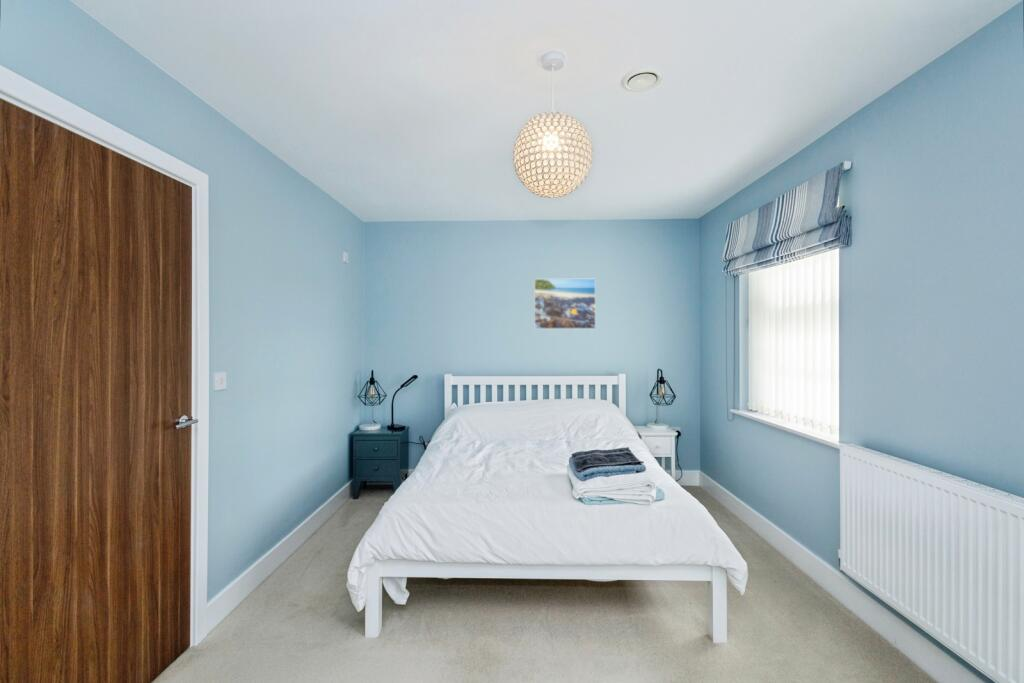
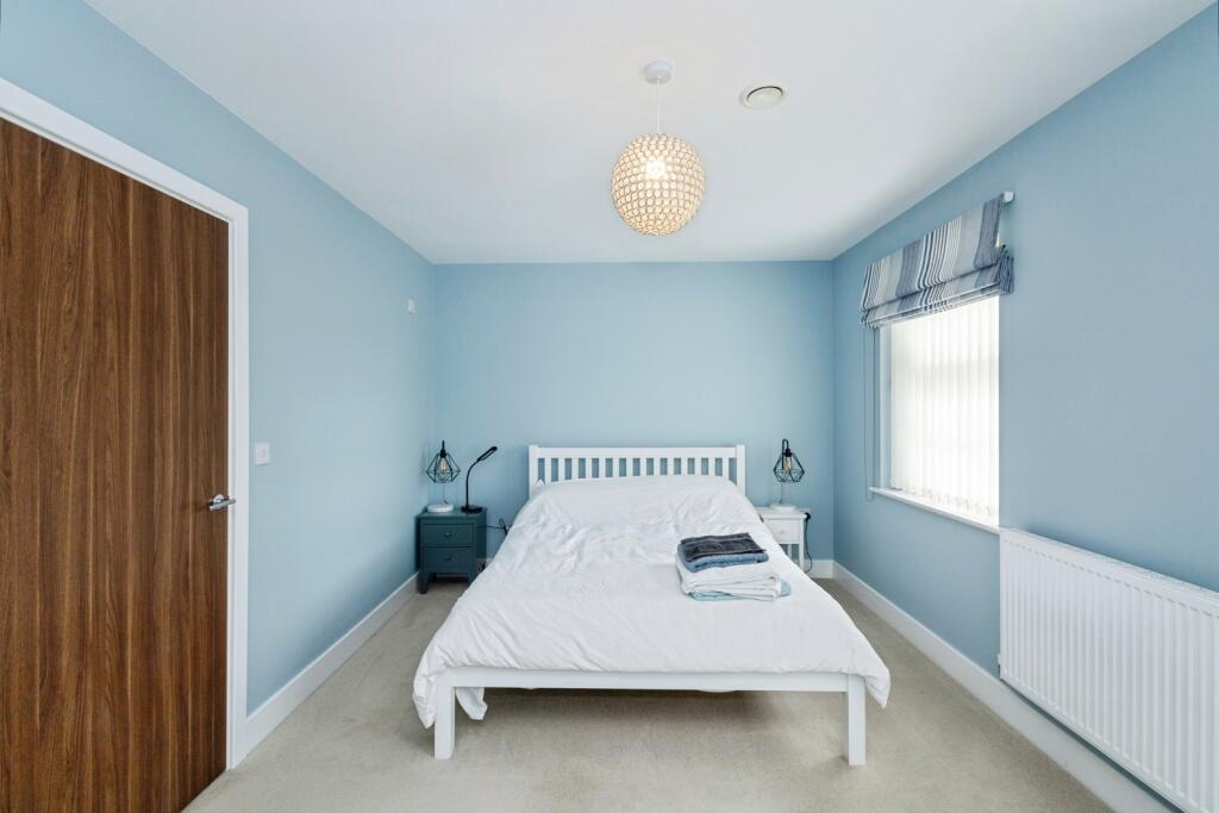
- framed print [533,278,597,330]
